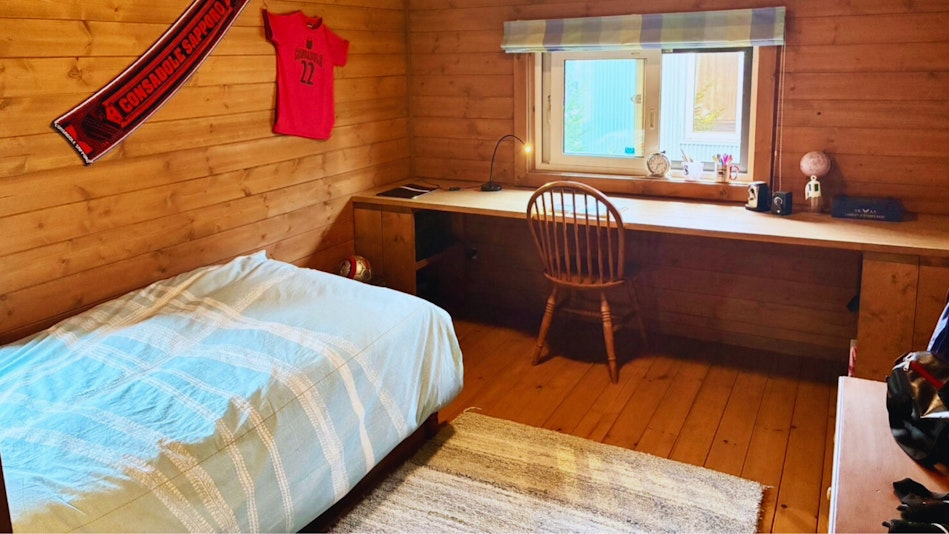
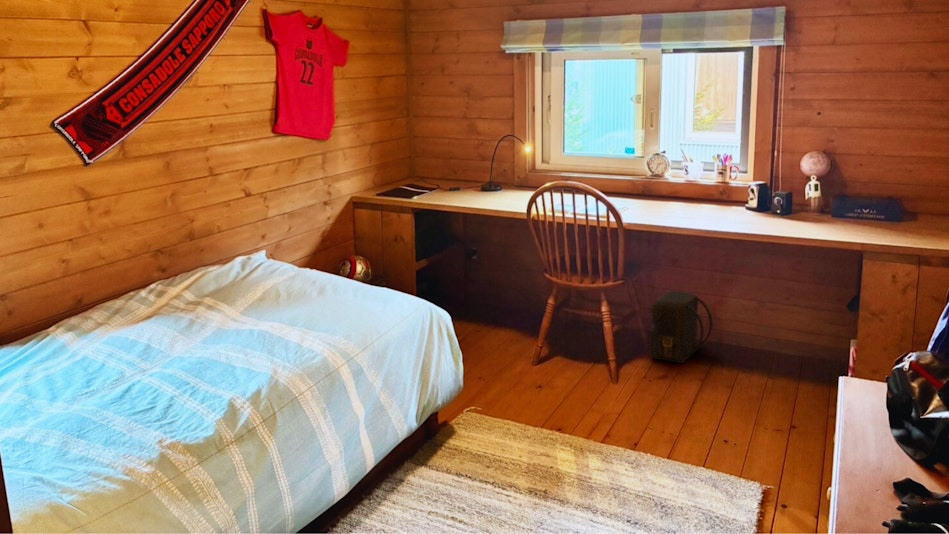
+ backpack [647,289,714,364]
